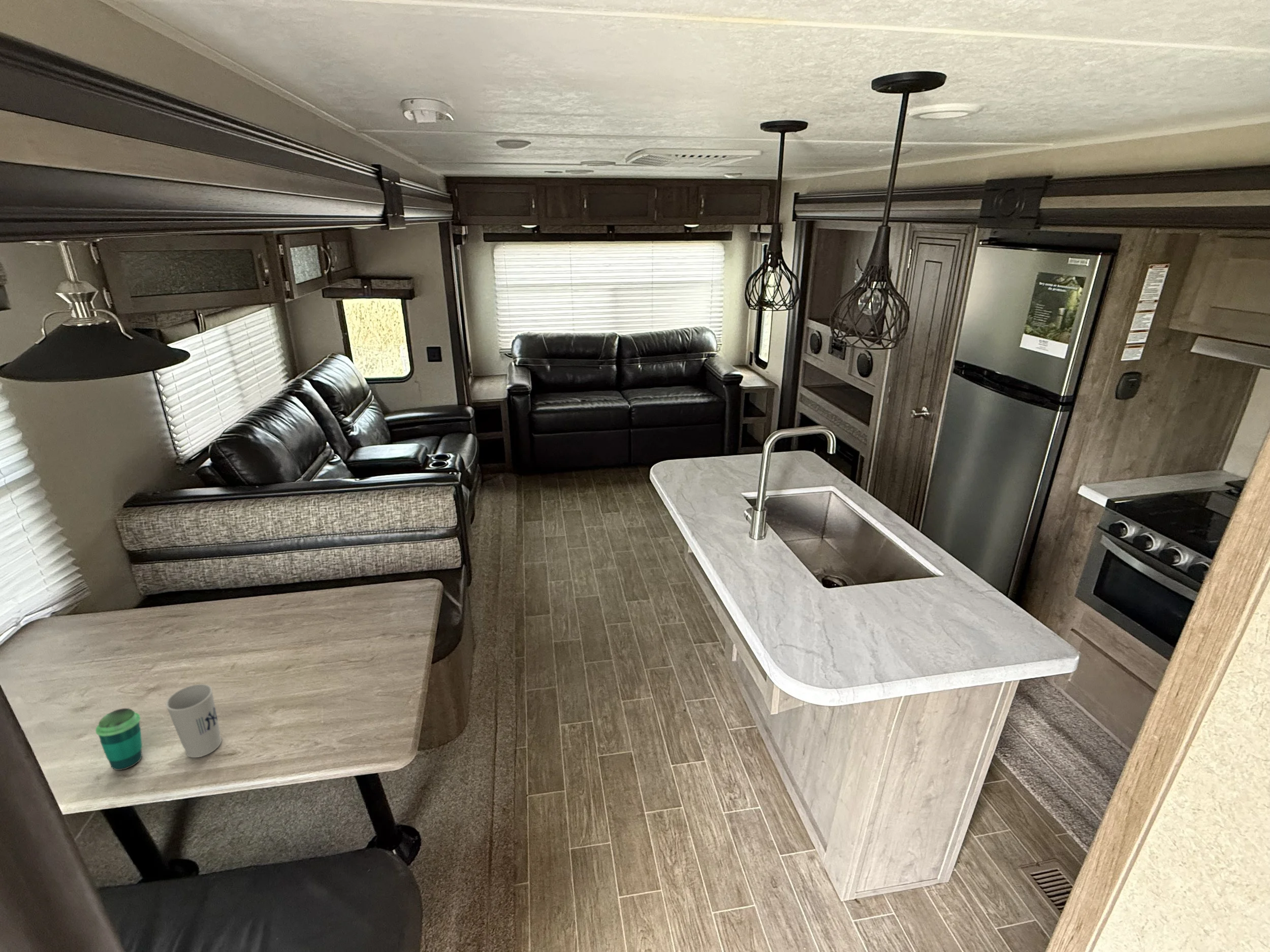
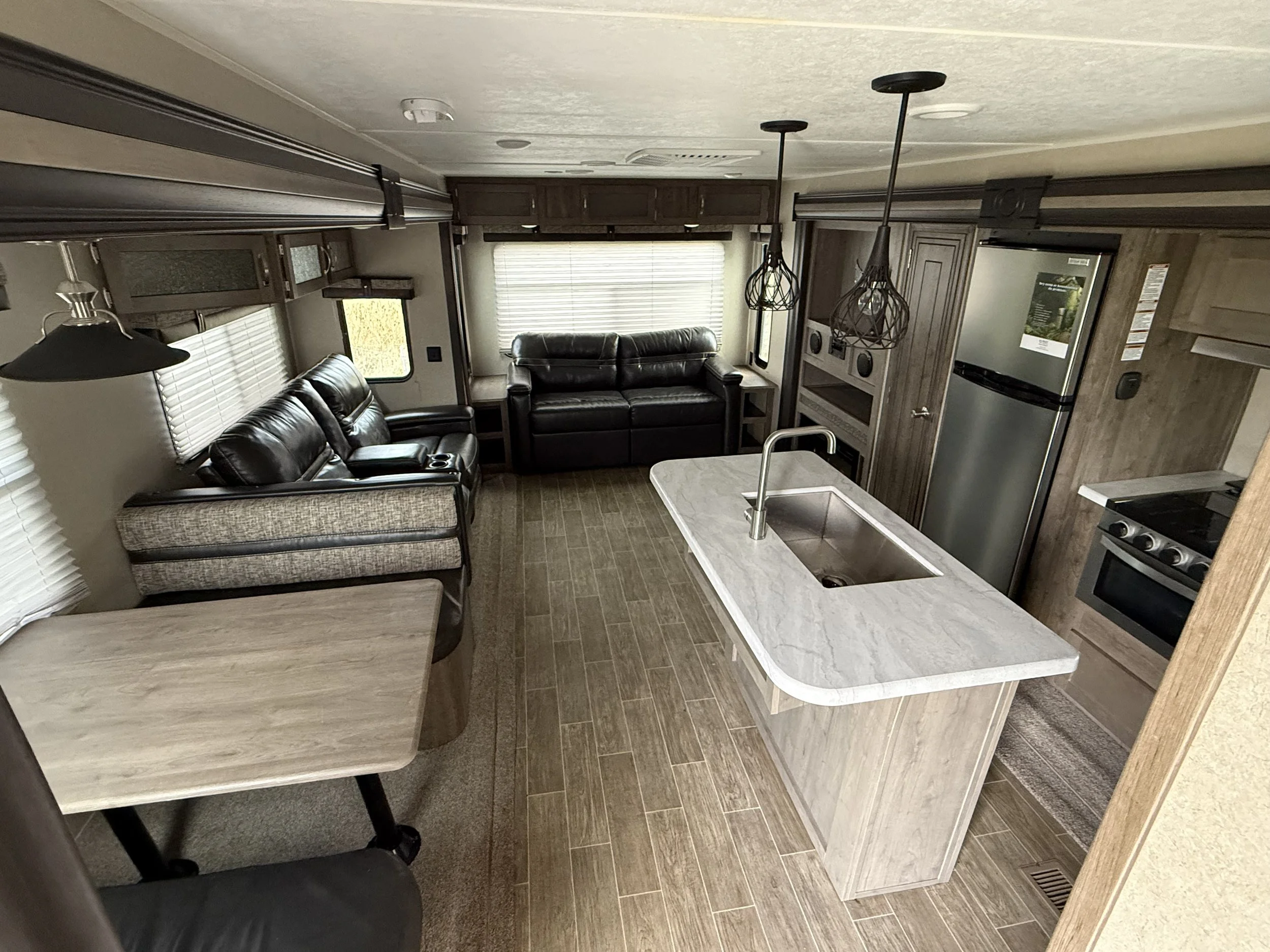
- cup [165,683,223,758]
- cup [95,708,143,771]
